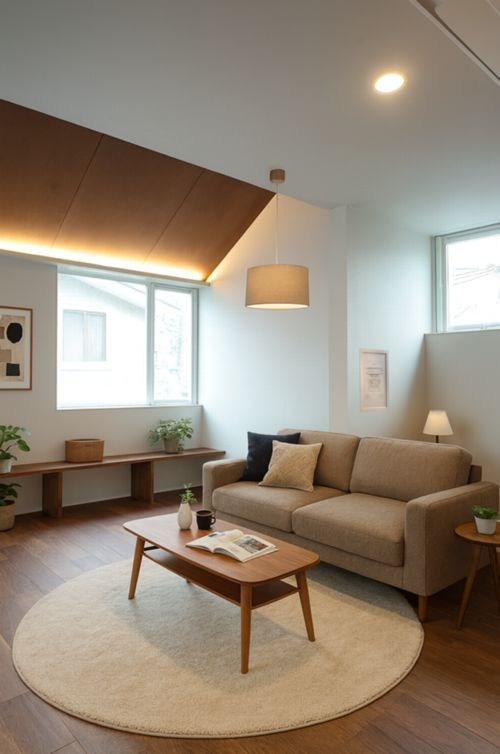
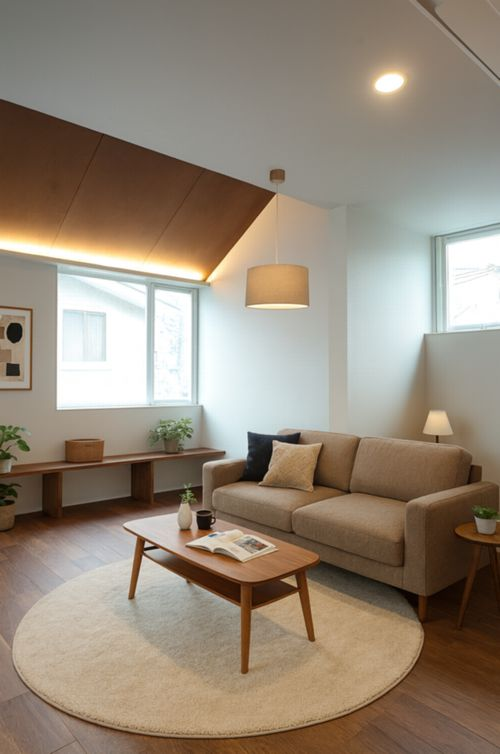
- wall art [358,347,390,413]
